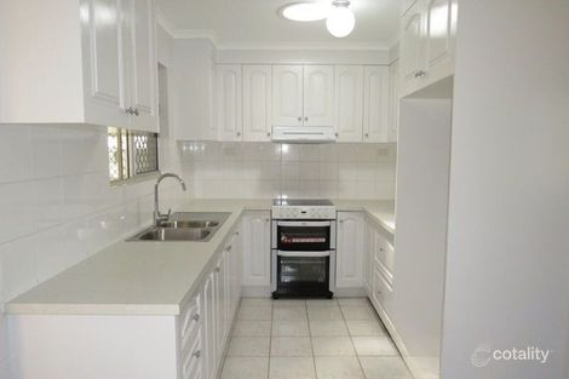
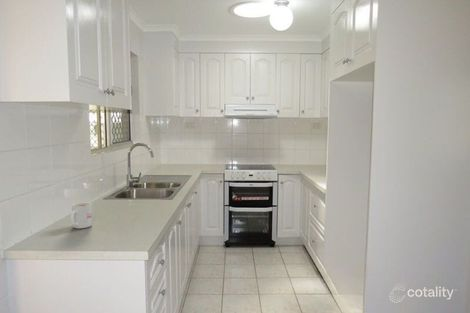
+ mug [70,201,93,229]
